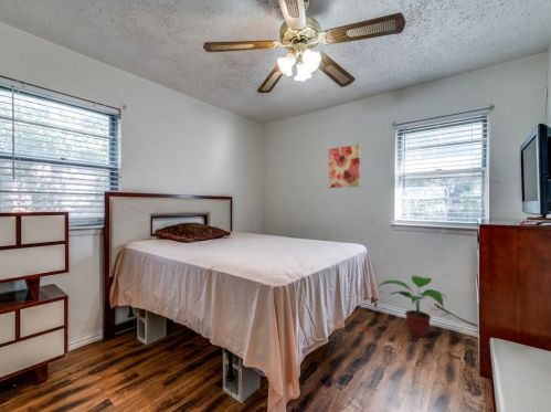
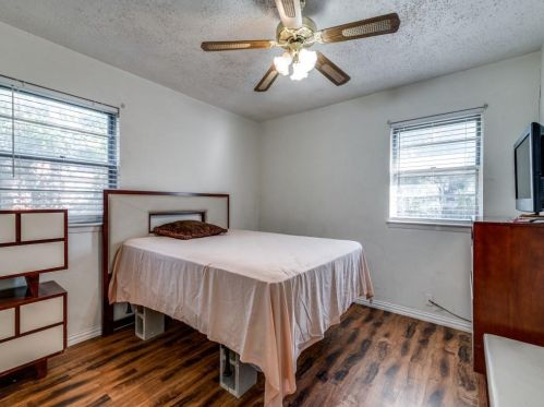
- potted plant [378,275,447,339]
- wall art [328,144,361,189]
